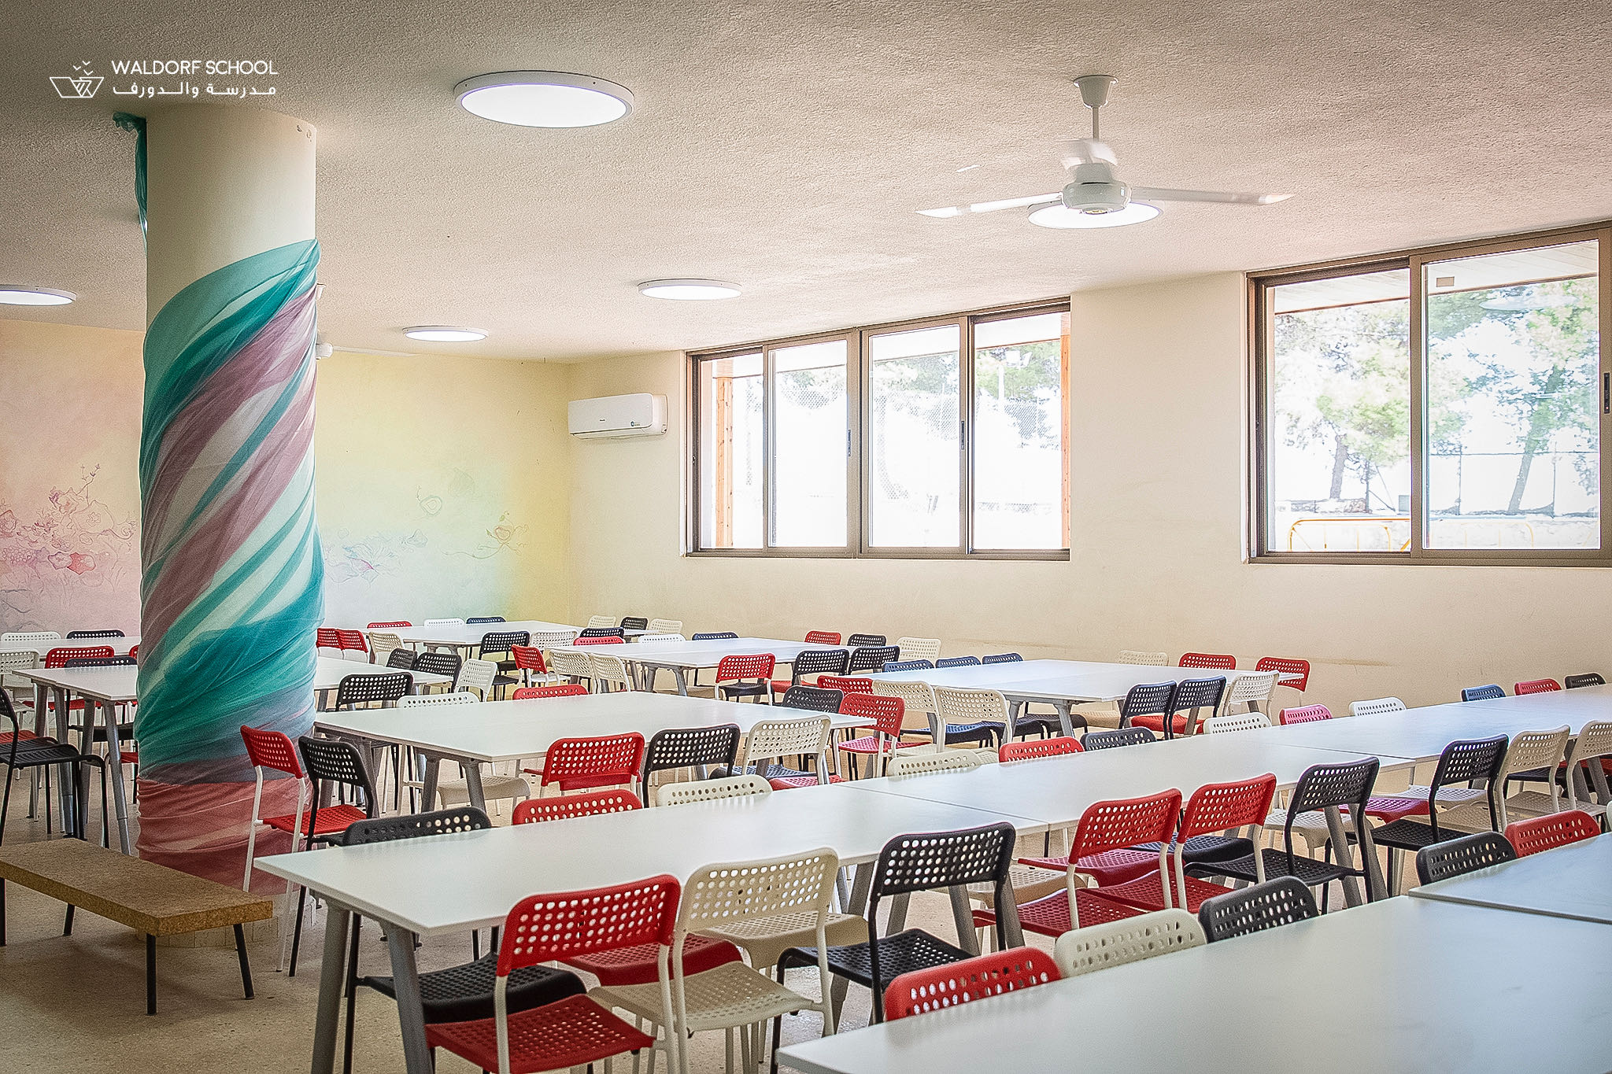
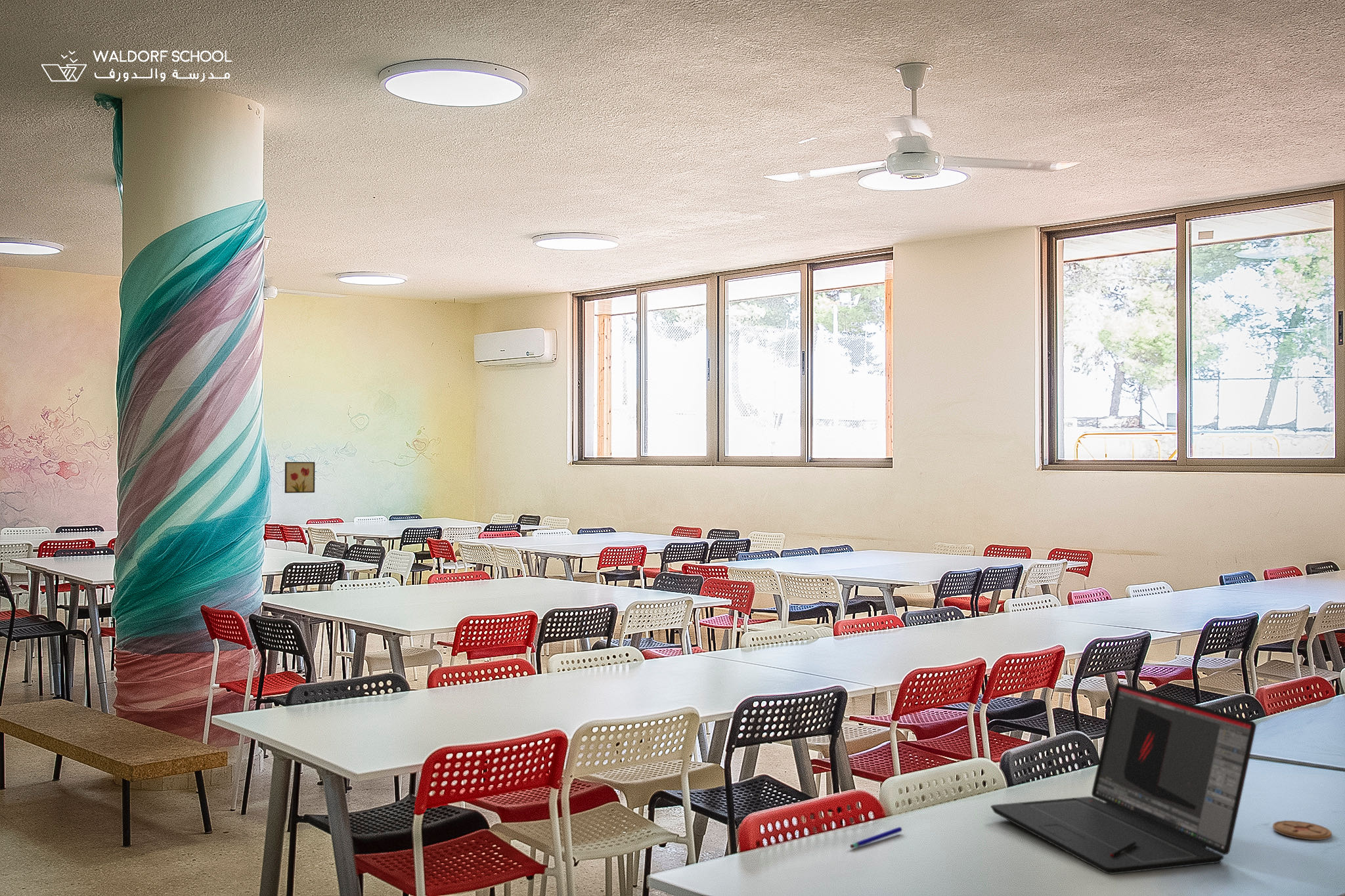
+ wall art [284,461,315,494]
+ pen [849,826,903,849]
+ coaster [1272,820,1333,841]
+ laptop [990,682,1257,875]
